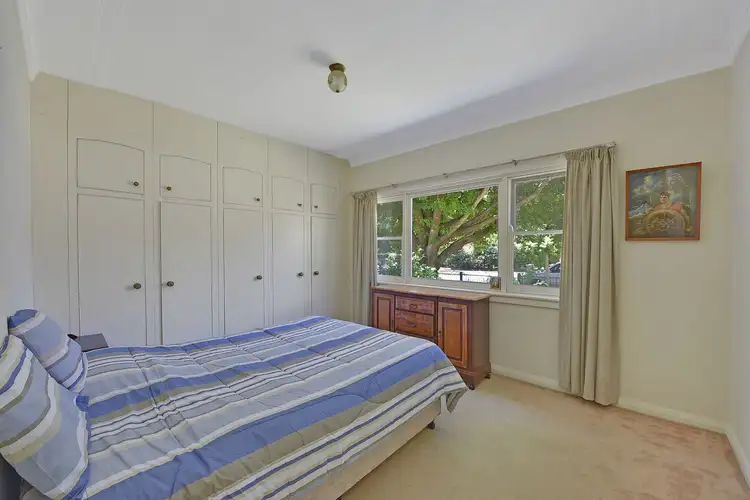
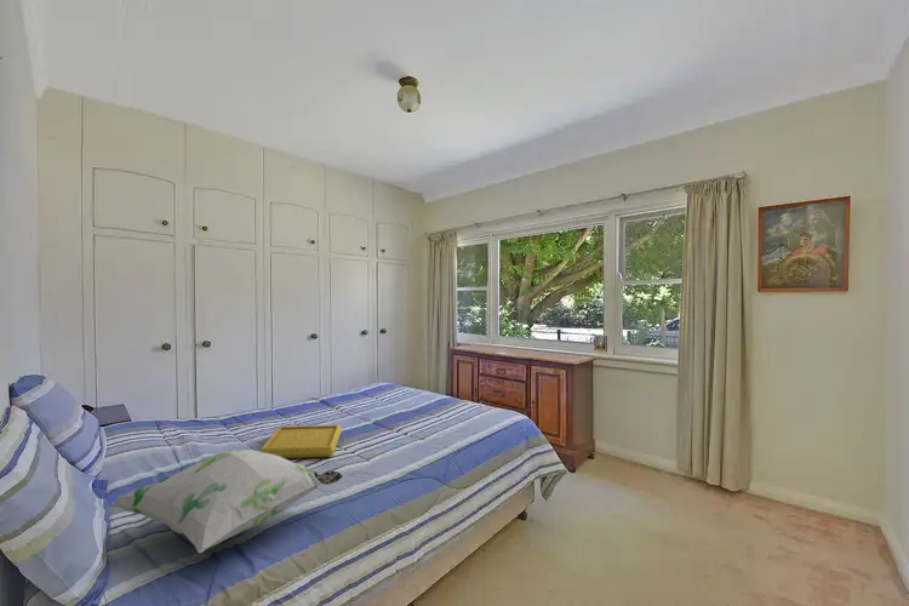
+ decorative pillow [110,448,344,554]
+ serving tray [258,424,343,459]
